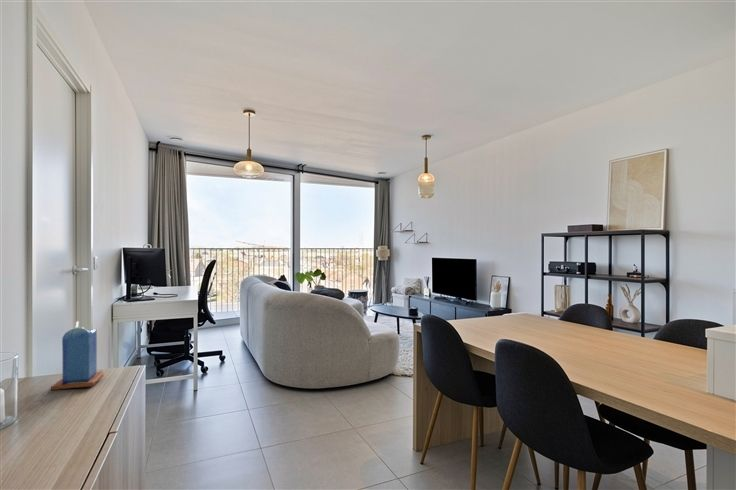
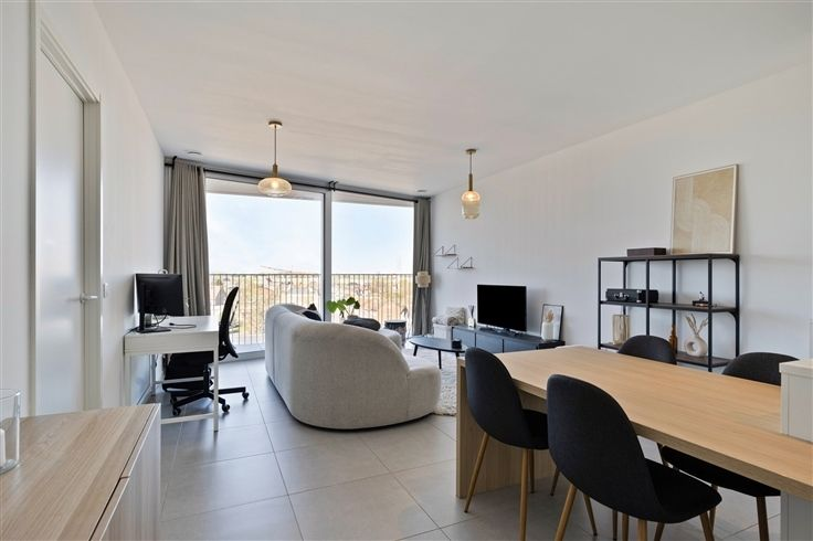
- candle [50,320,105,391]
